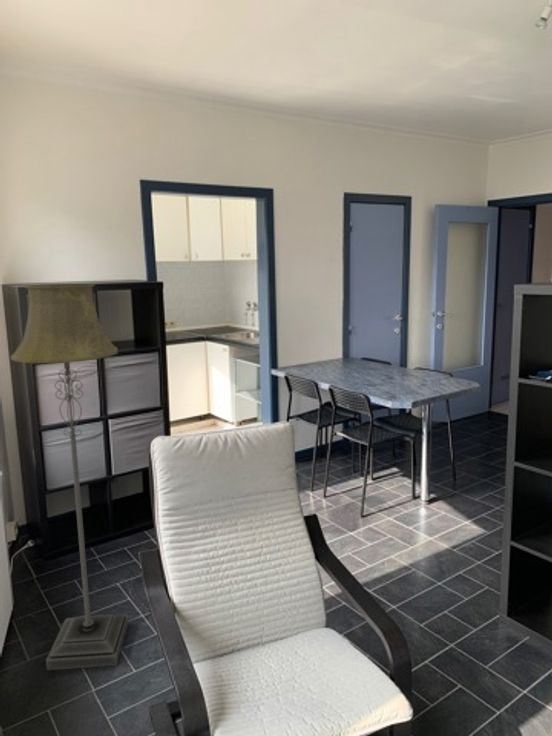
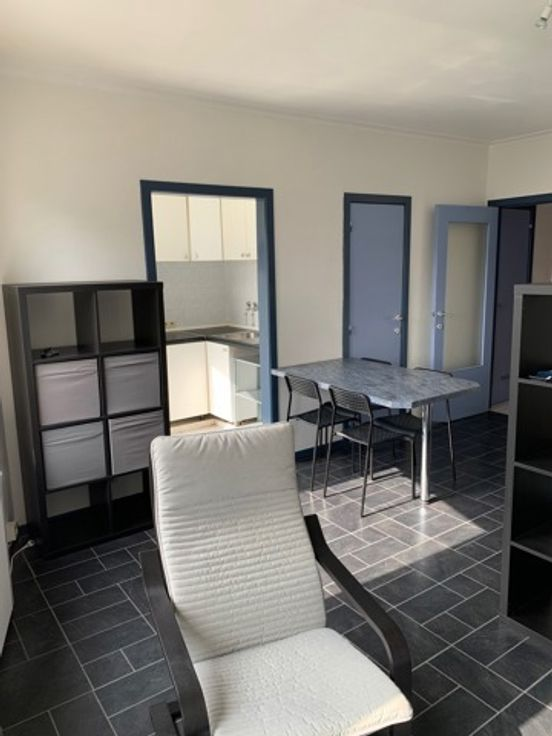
- floor lamp [10,283,130,671]
